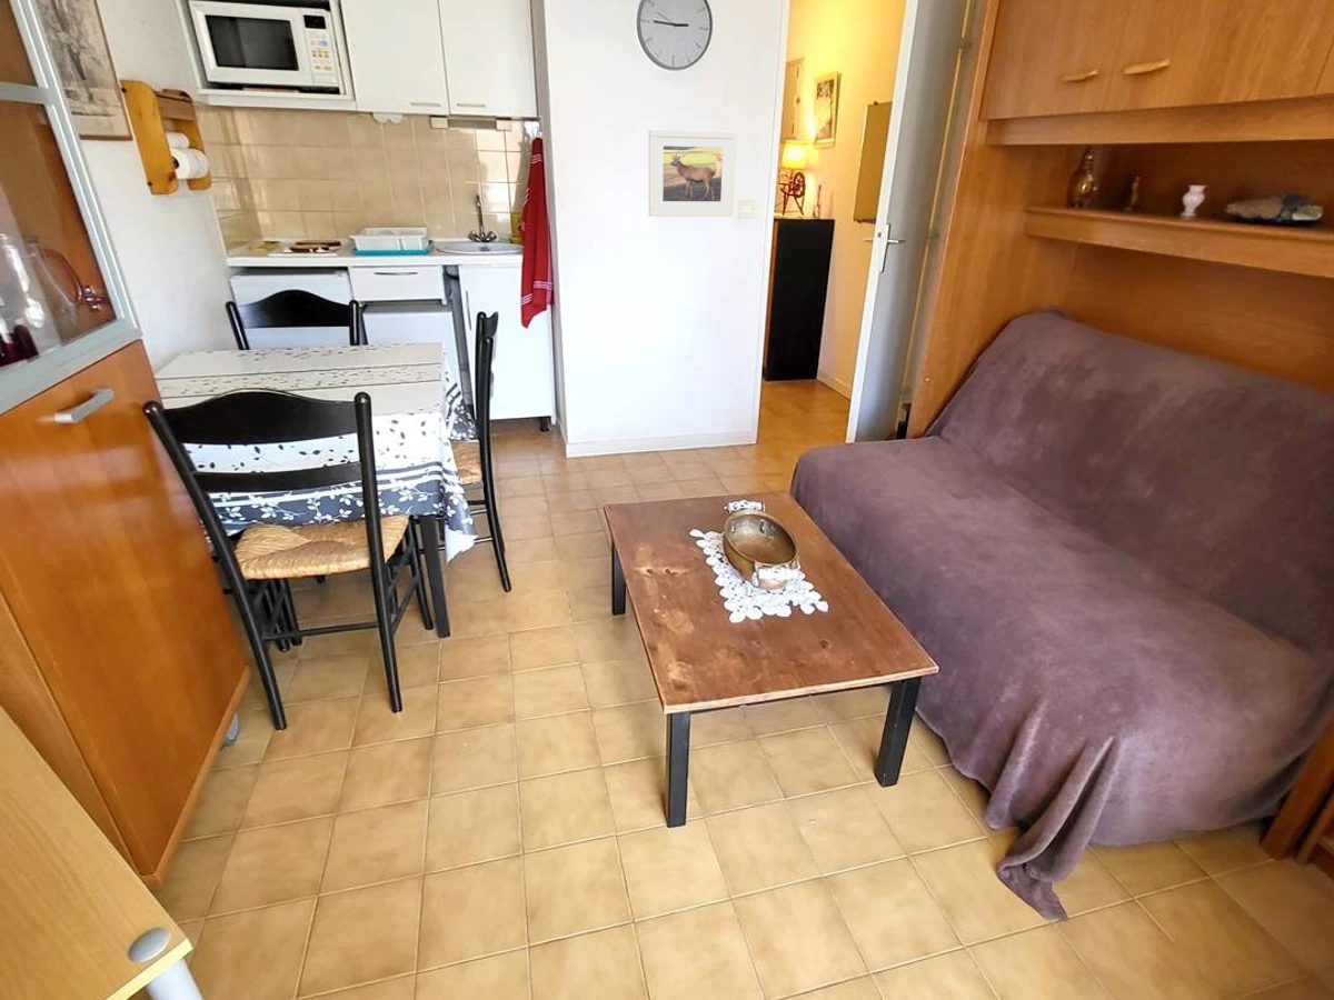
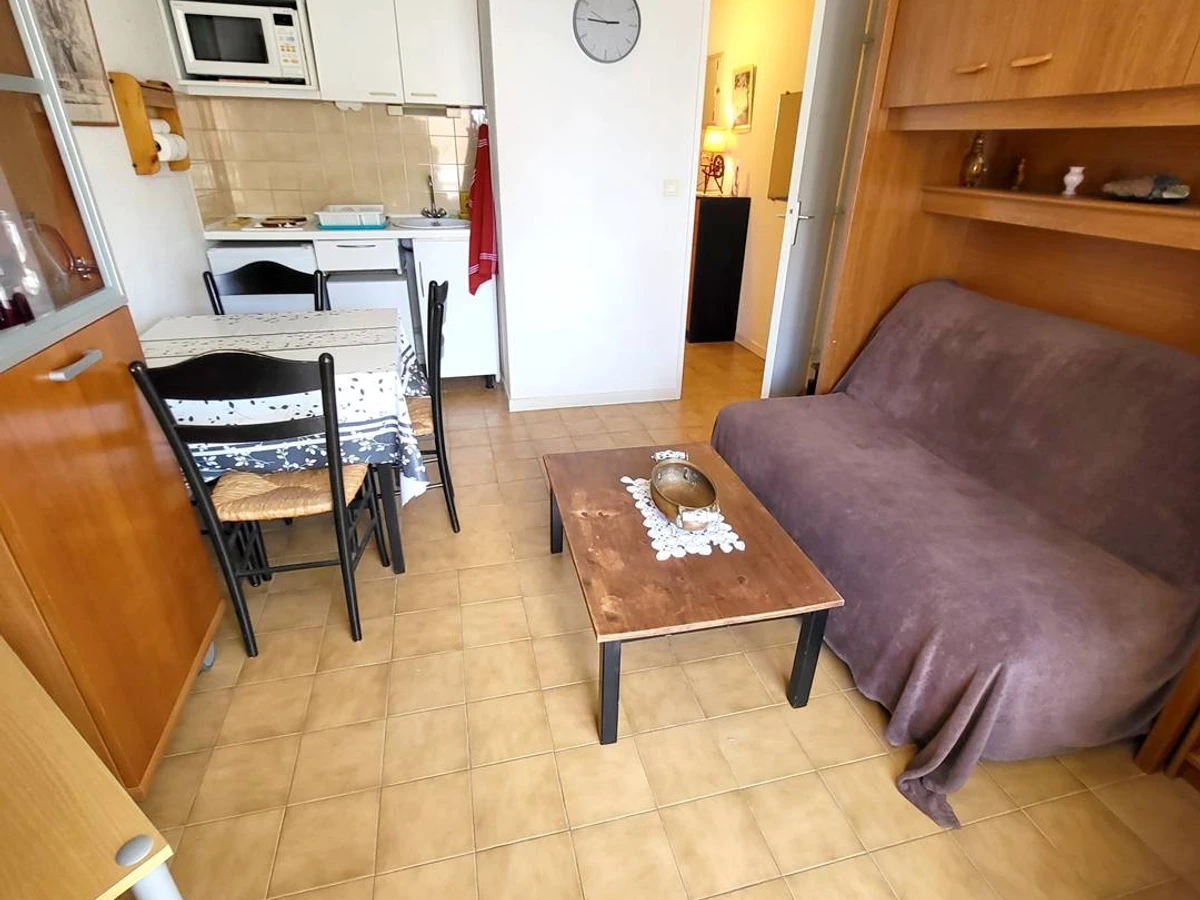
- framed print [648,129,738,217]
